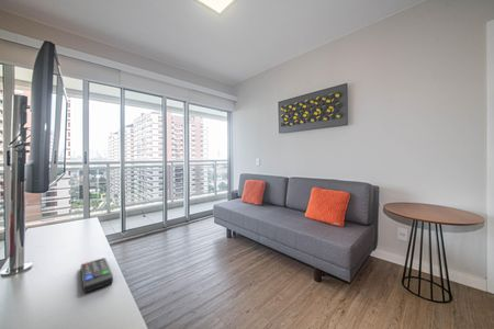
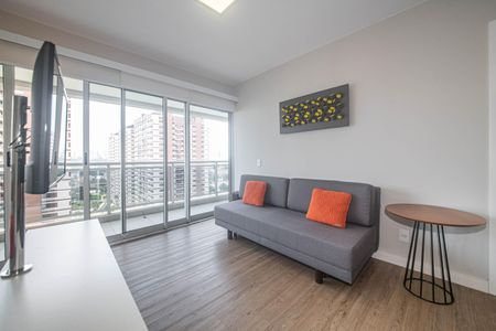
- remote control [80,257,114,294]
